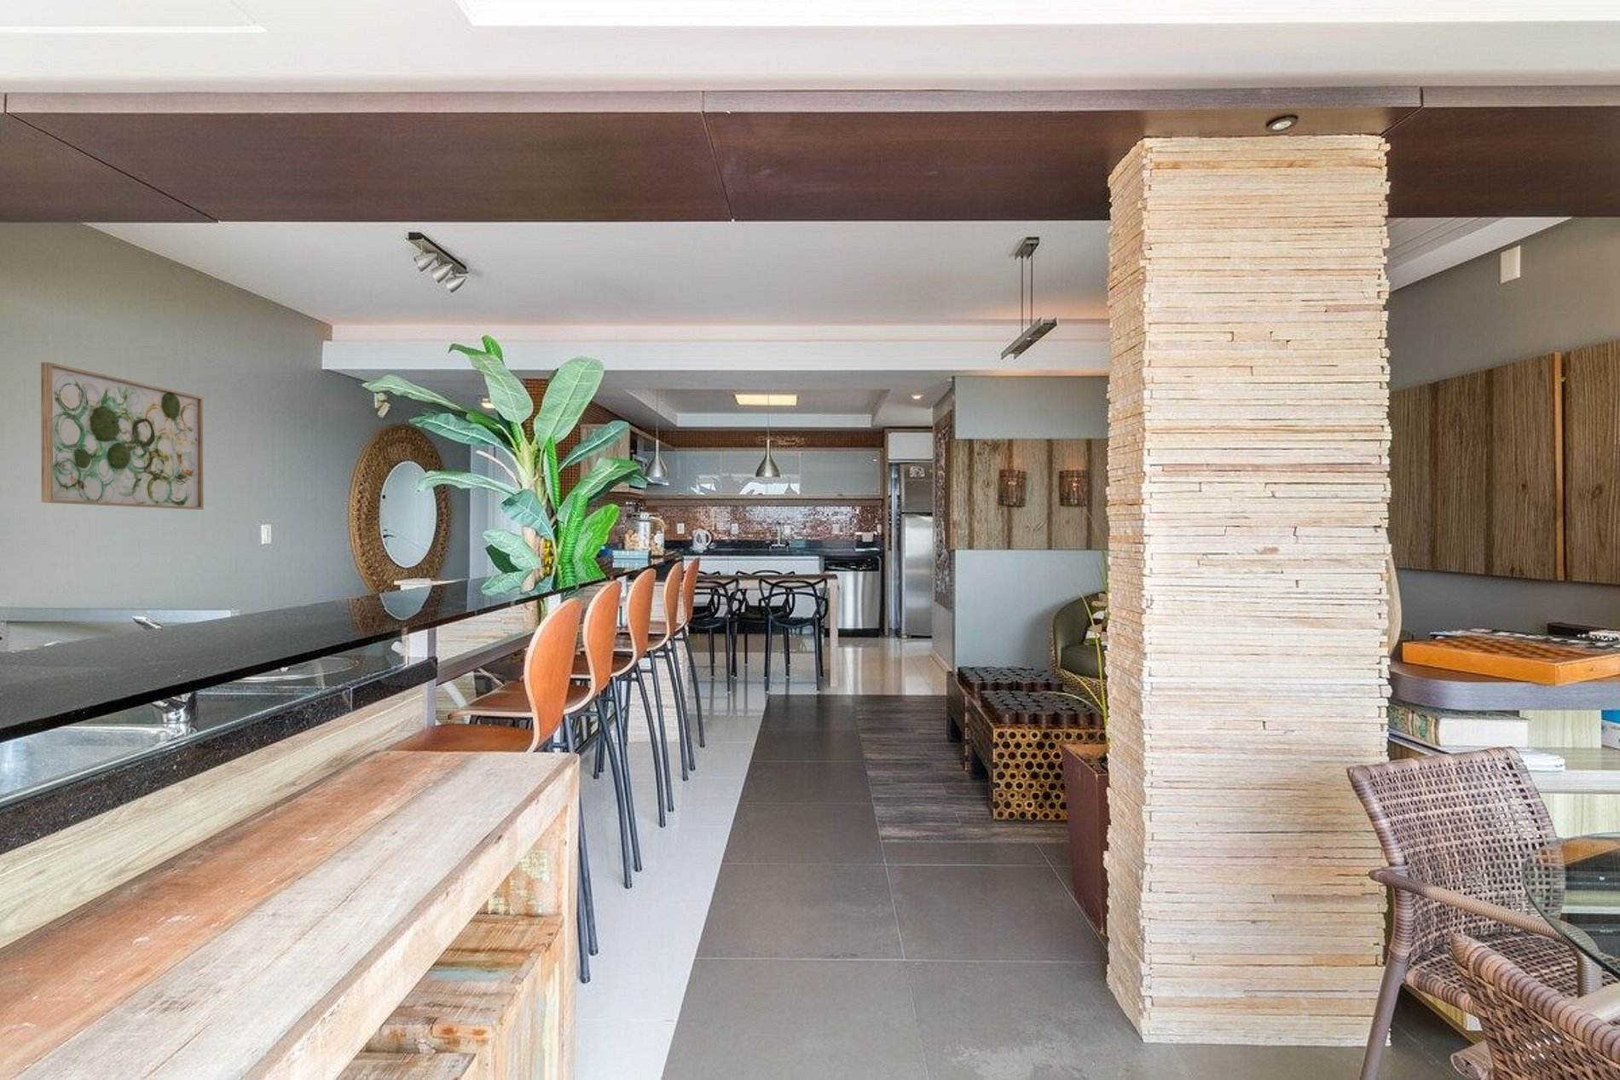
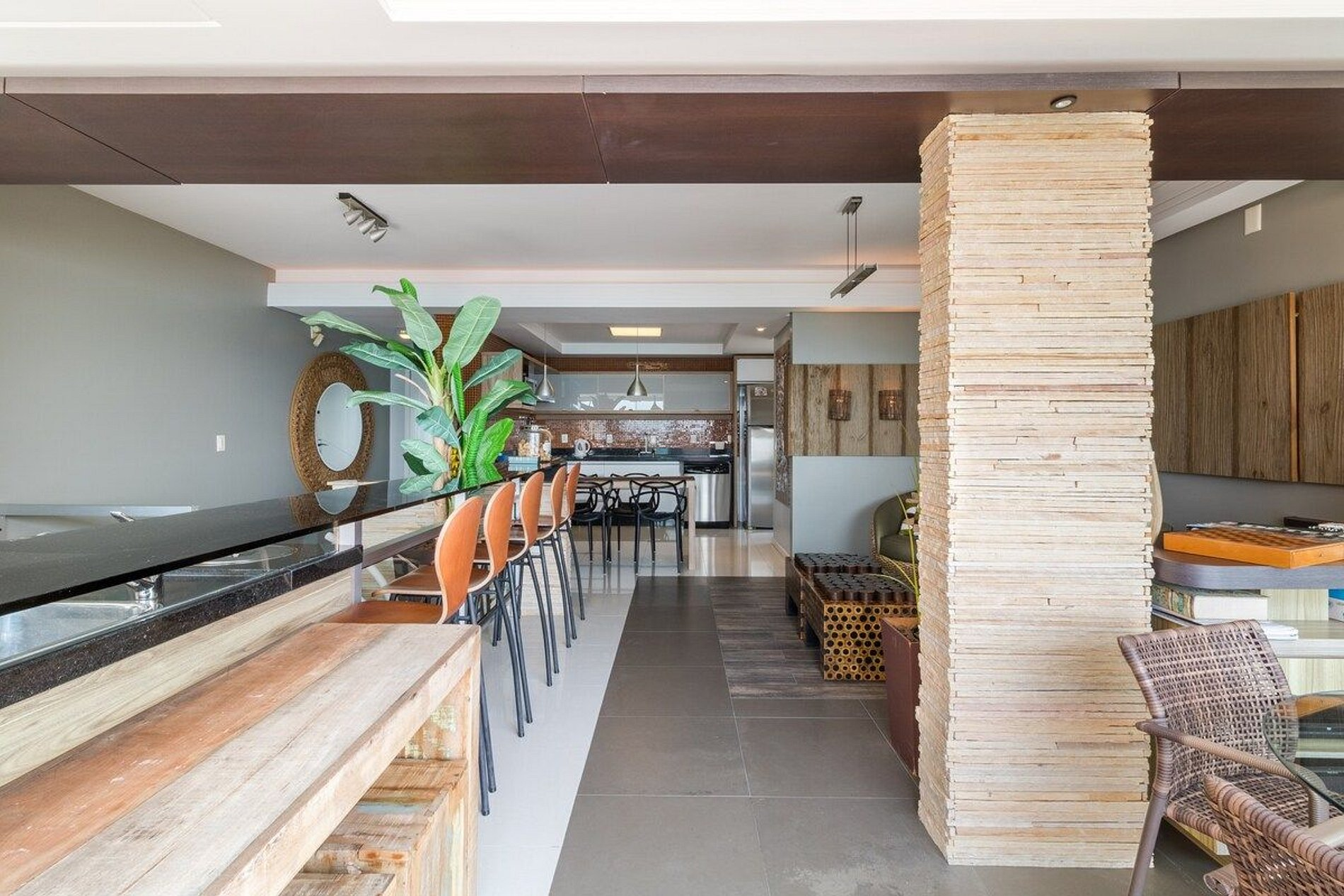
- wall art [40,362,204,511]
